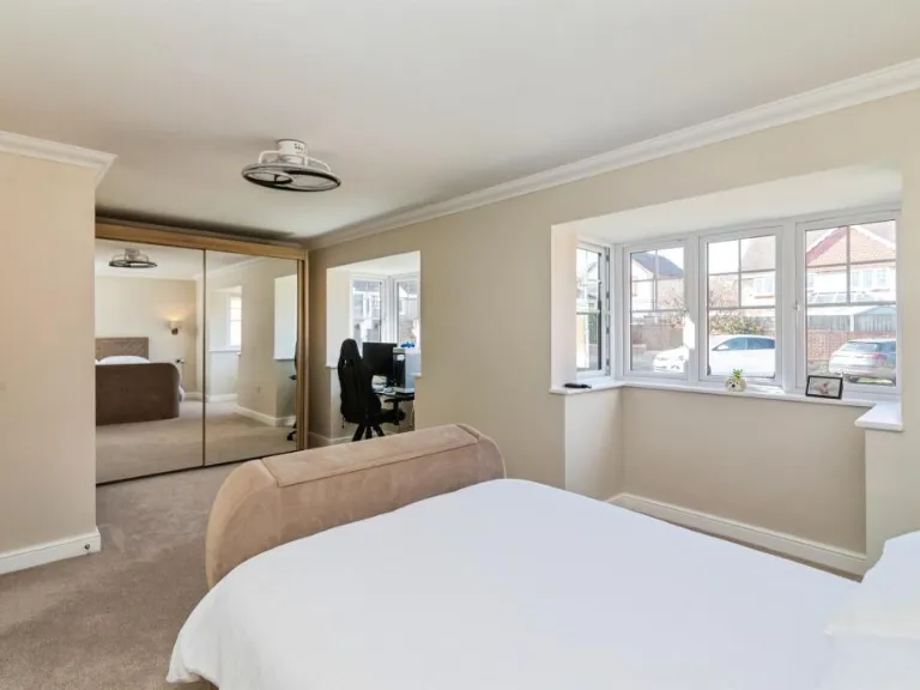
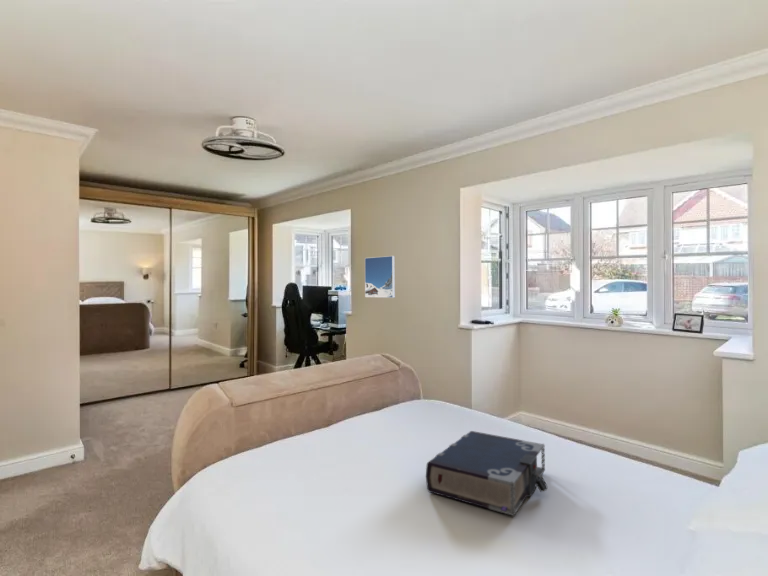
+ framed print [364,255,396,299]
+ book [425,430,548,517]
